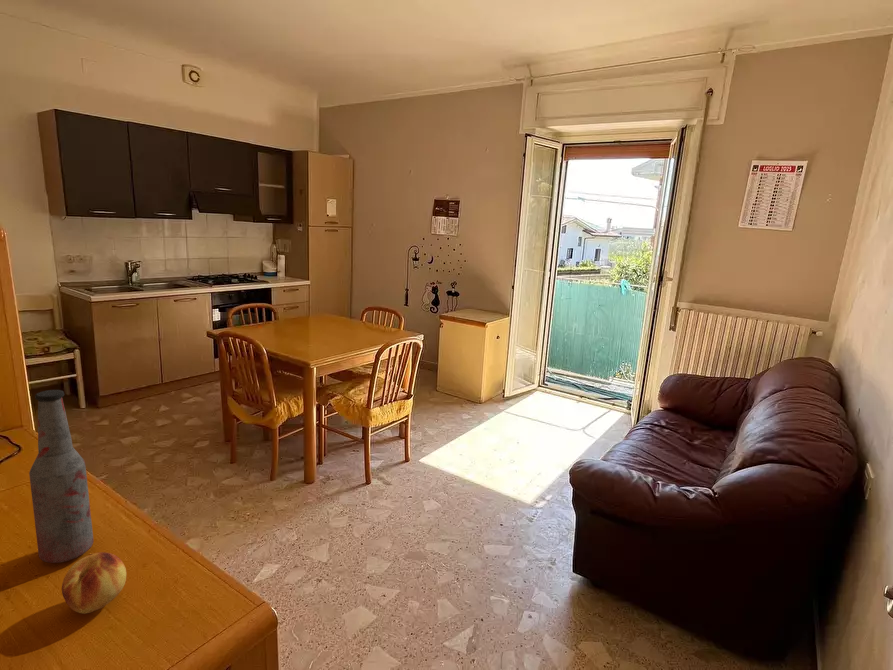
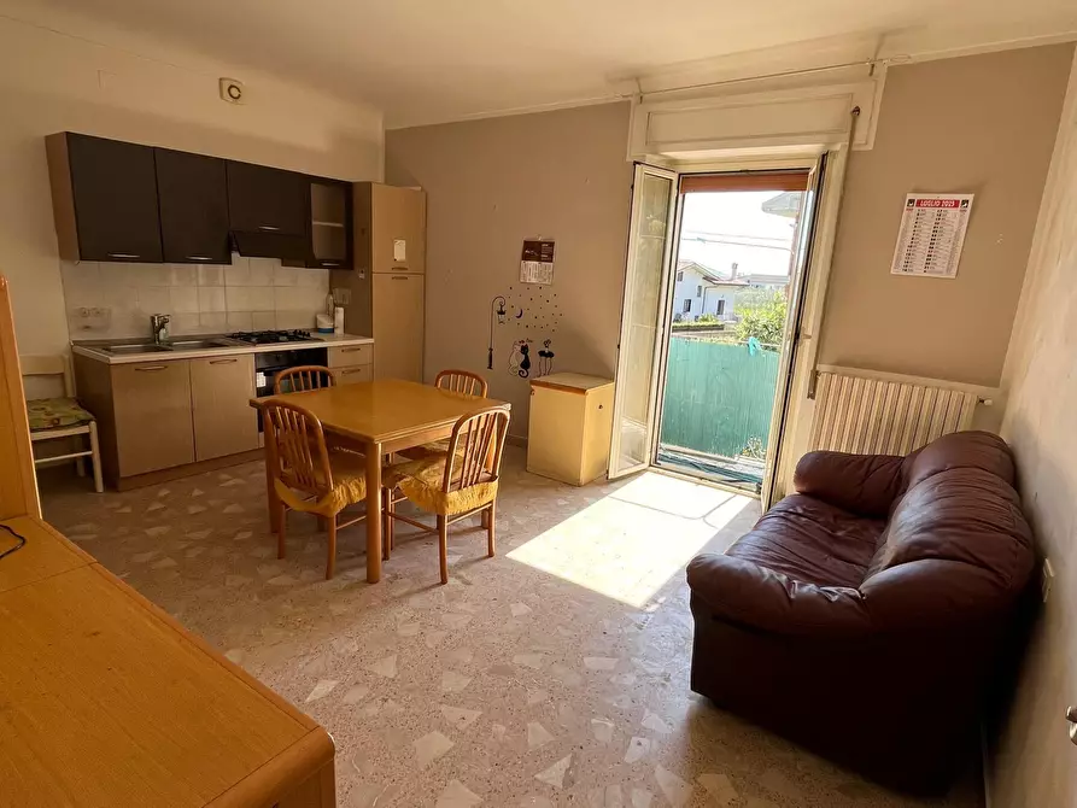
- fruit [61,551,127,614]
- bottle [28,389,94,564]
